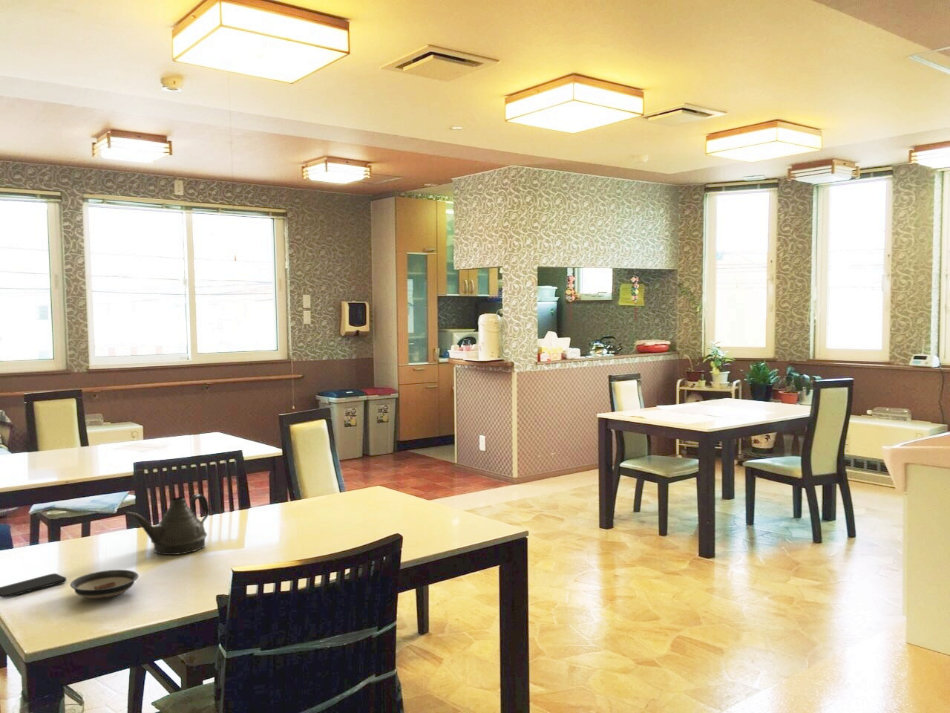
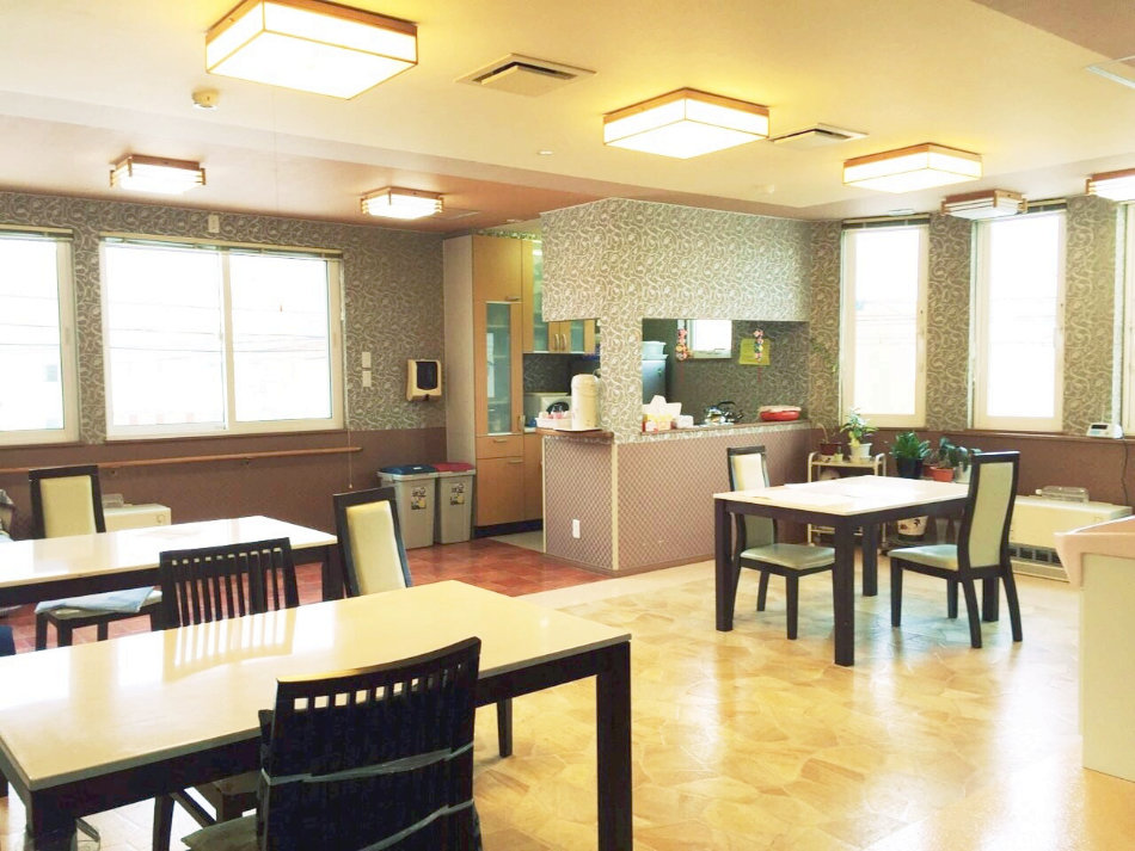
- smartphone [0,573,67,599]
- teapot [125,493,210,556]
- saucer [69,569,139,600]
